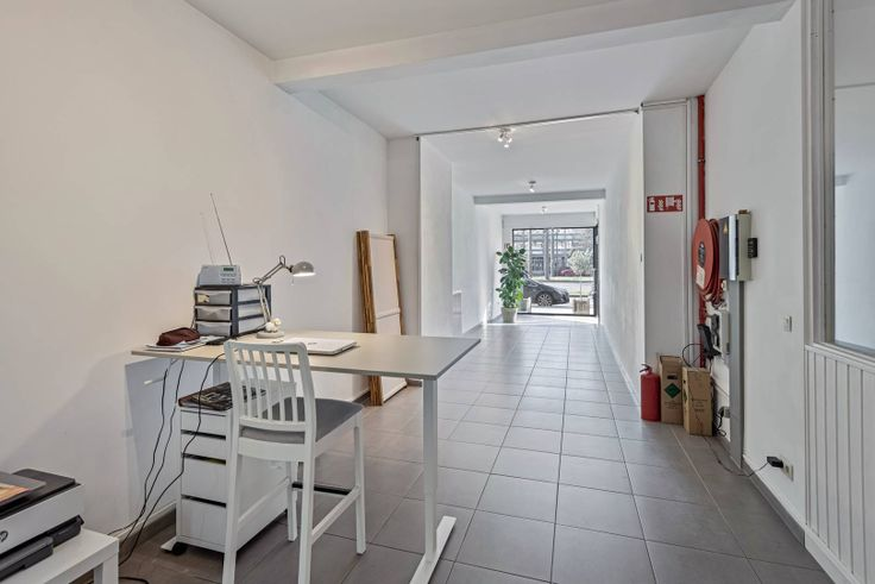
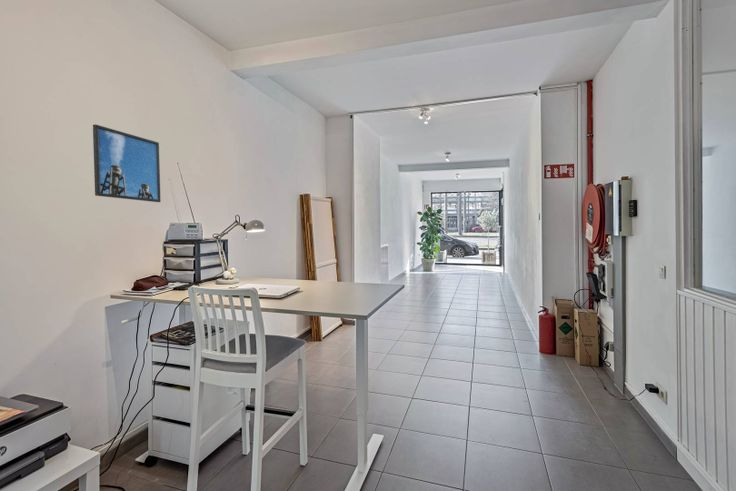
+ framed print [92,123,162,203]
